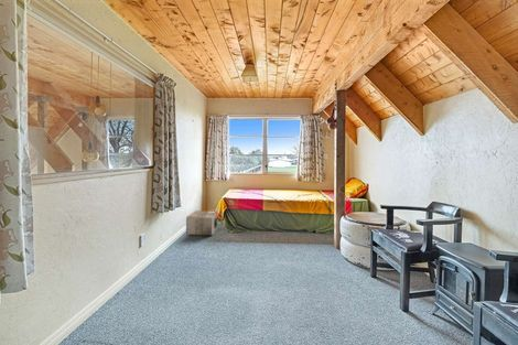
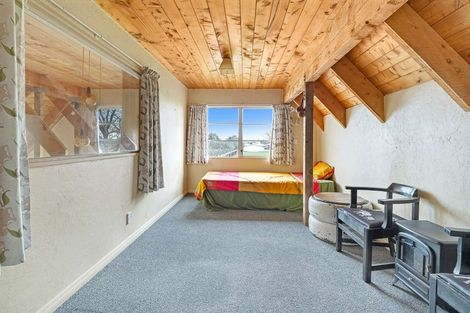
- cardboard box [185,209,219,236]
